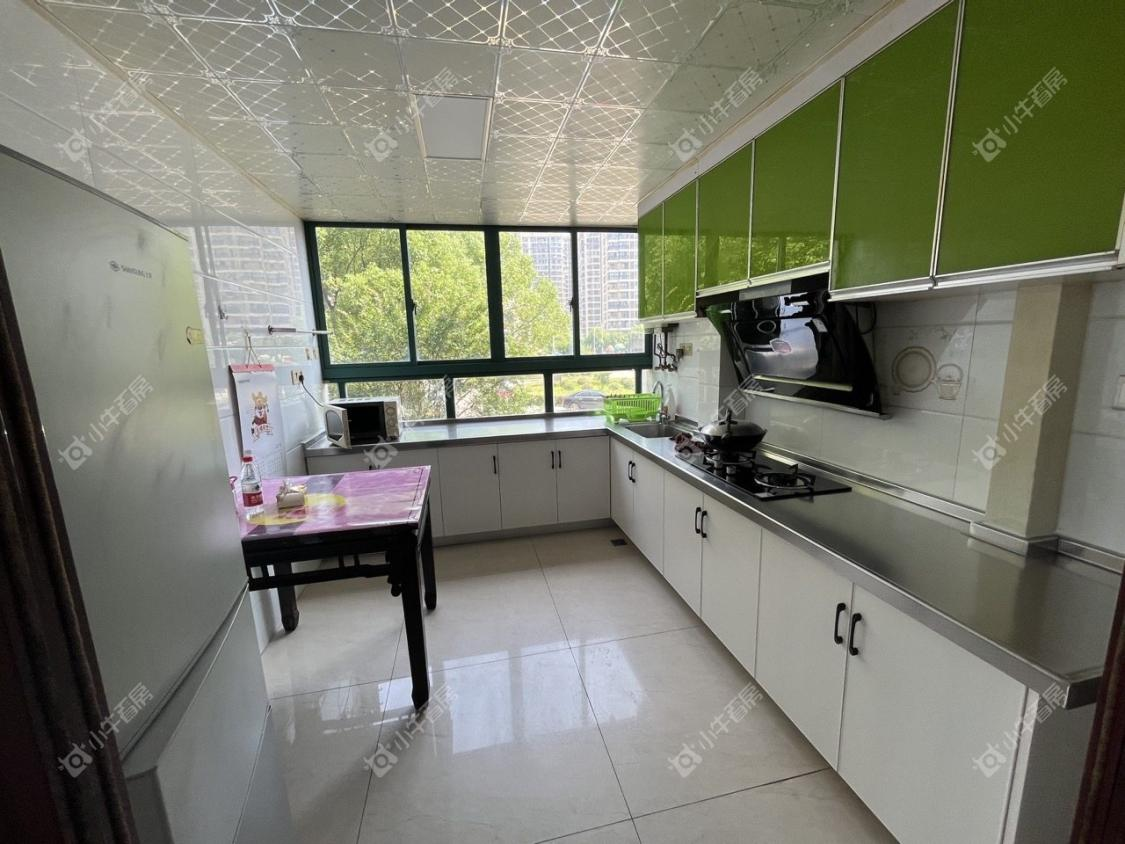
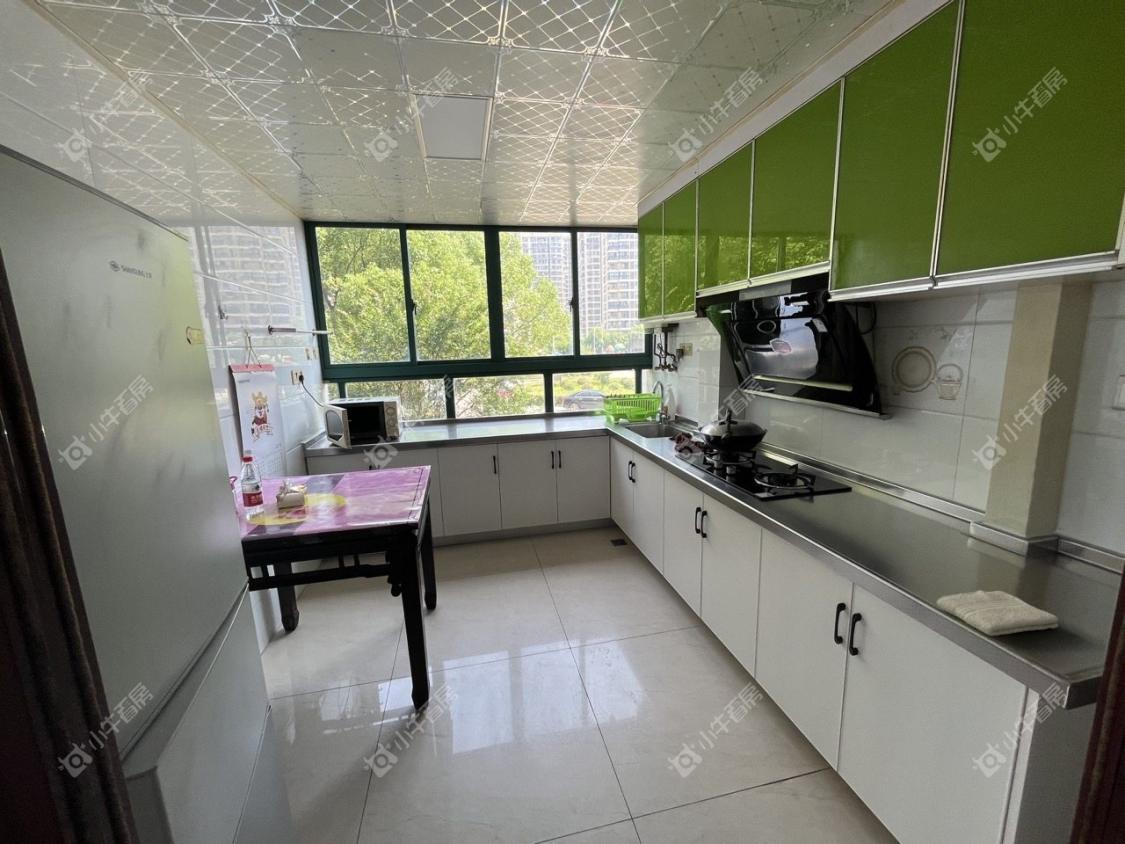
+ washcloth [935,589,1060,637]
